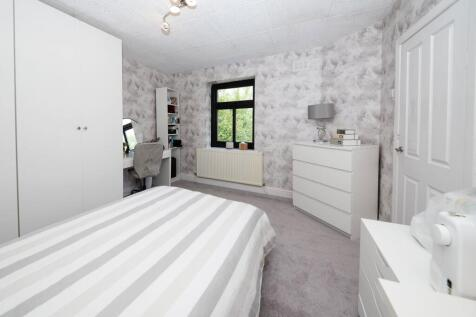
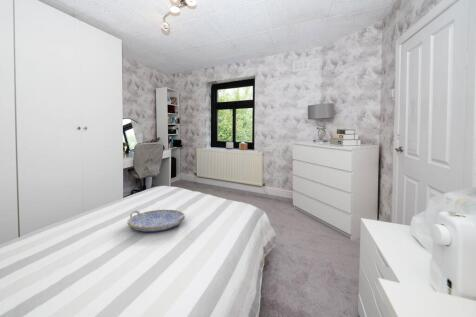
+ serving tray [126,209,186,233]
